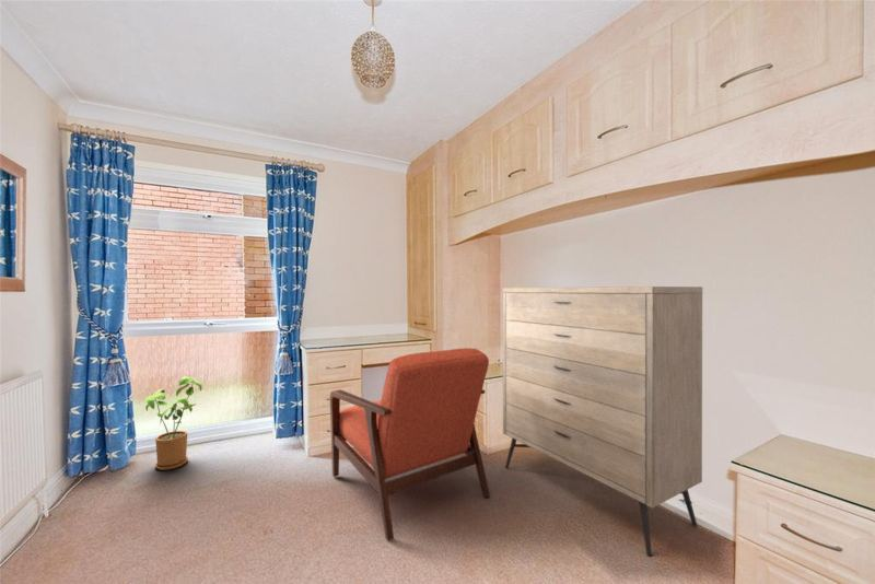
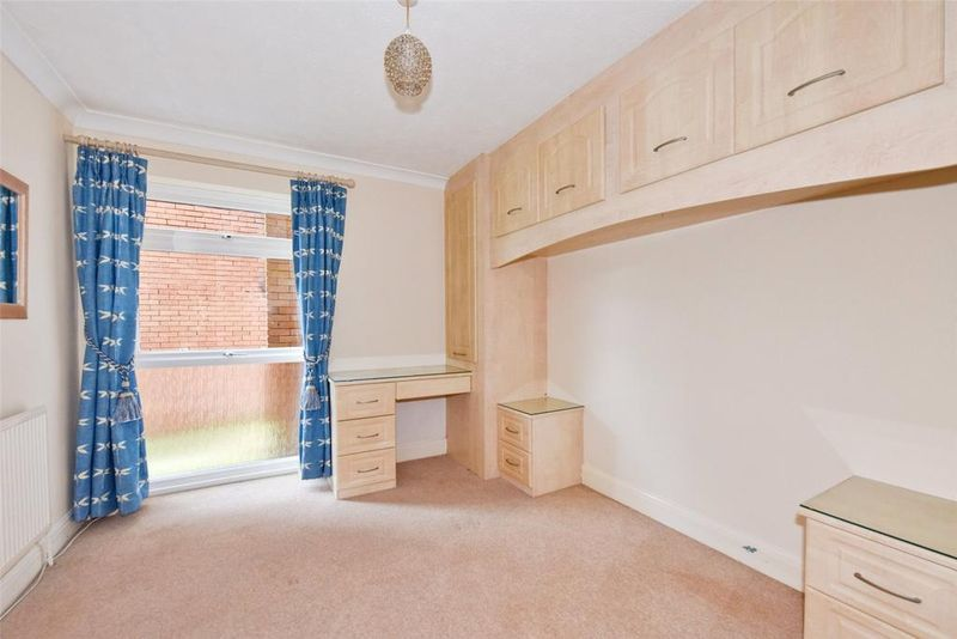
- dresser [502,285,703,557]
- house plant [144,376,205,471]
- chair [329,347,491,541]
